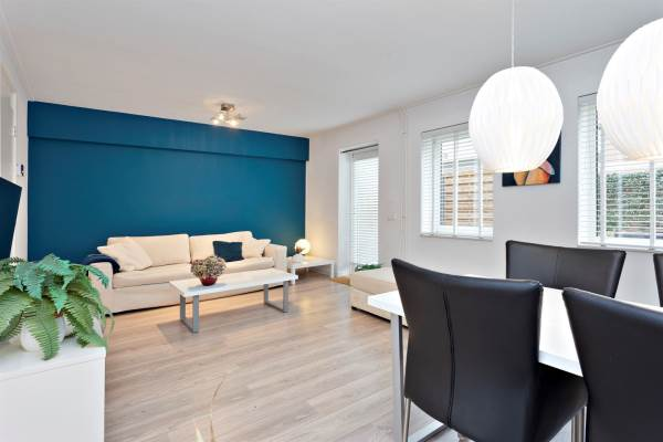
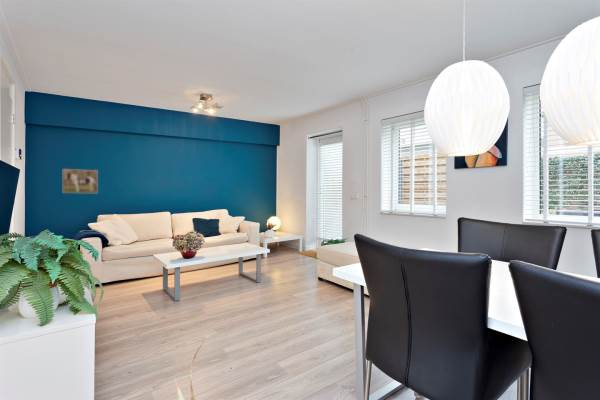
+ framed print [62,168,99,194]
